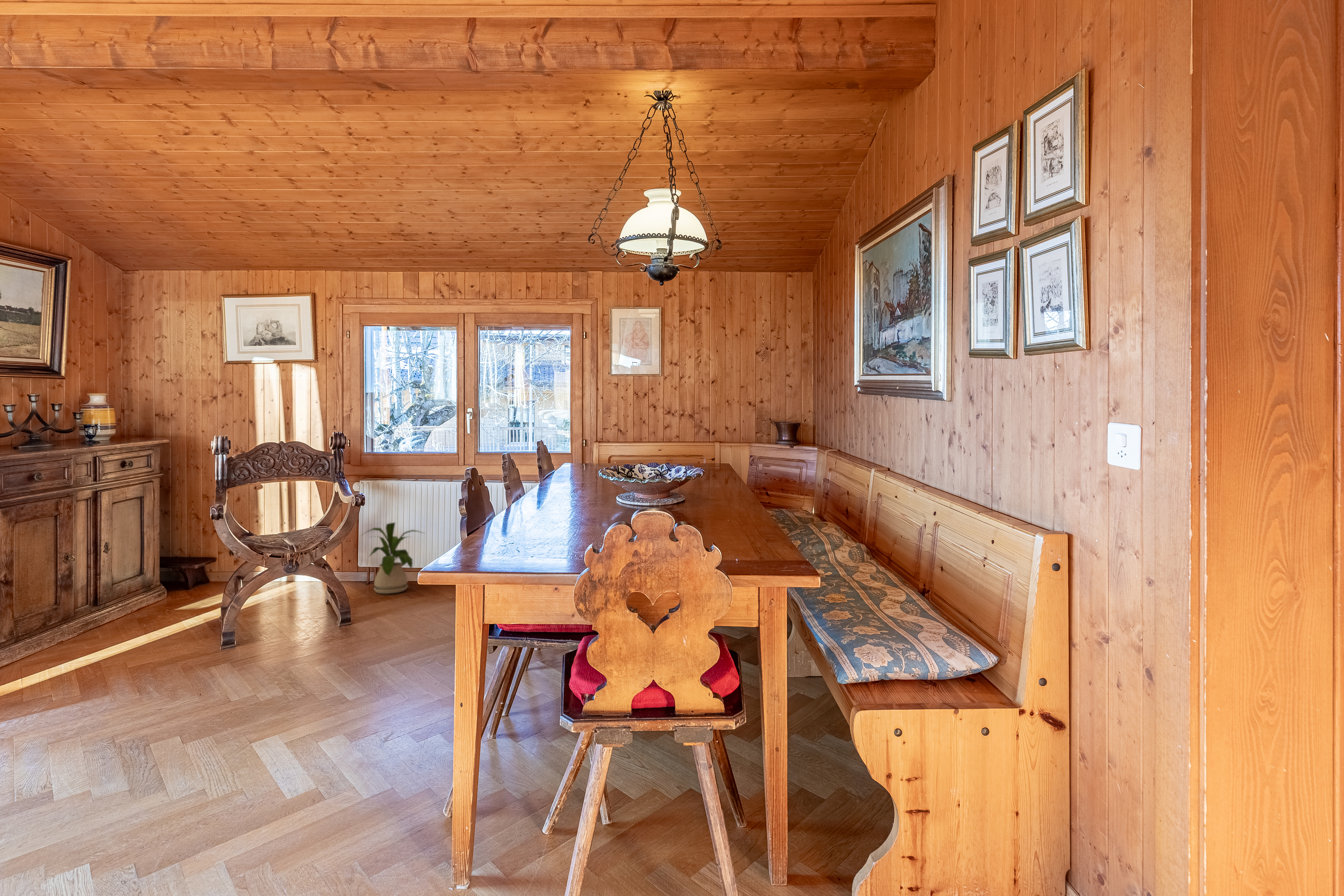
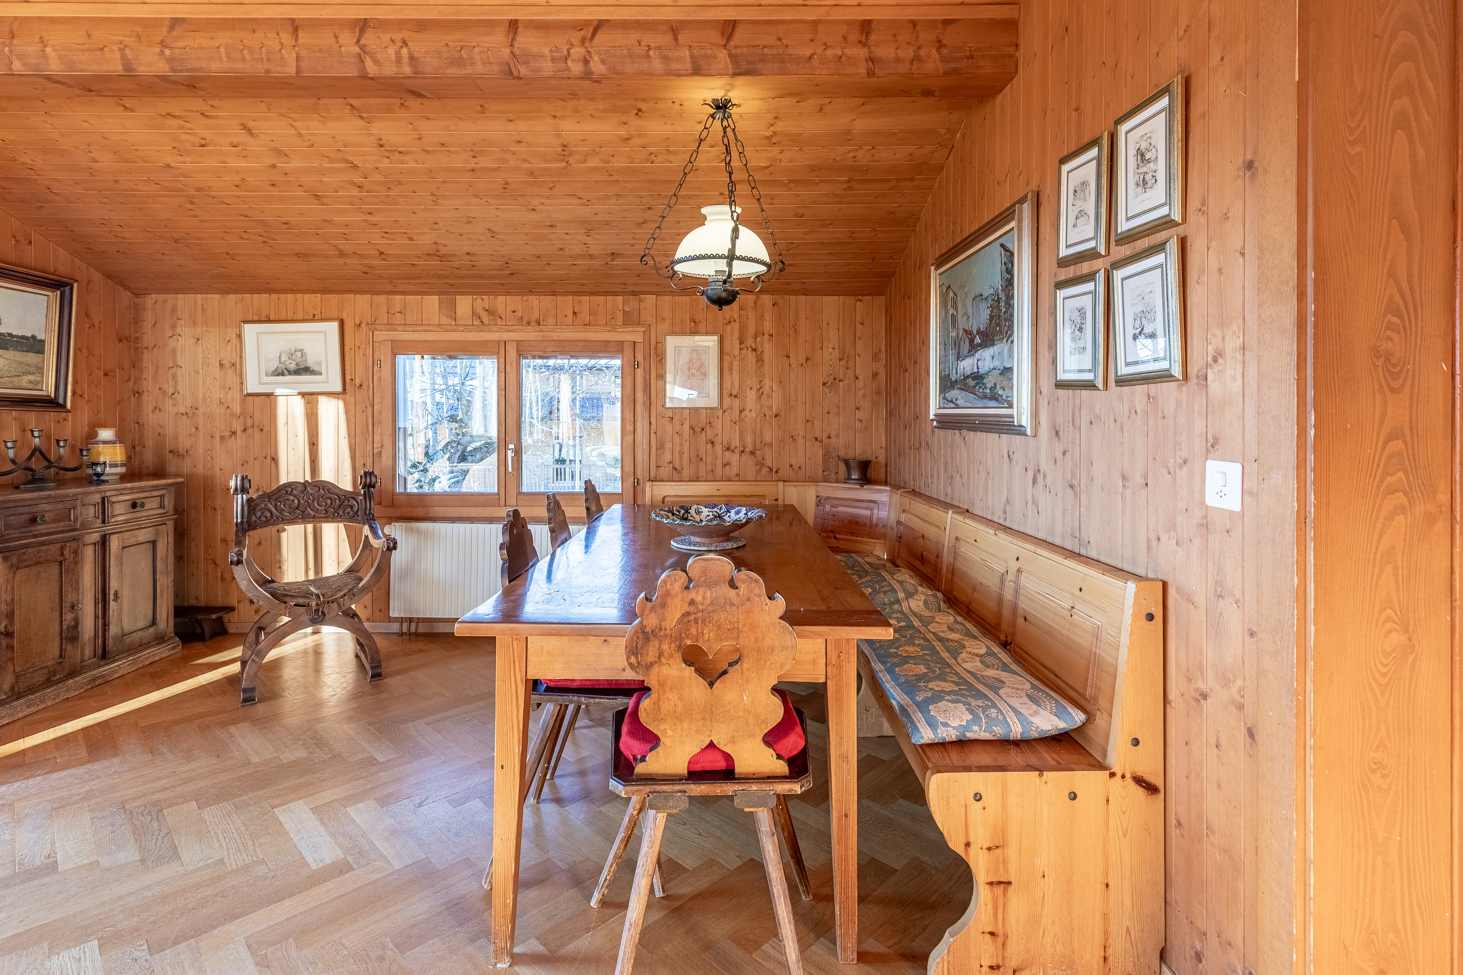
- house plant [360,522,426,594]
